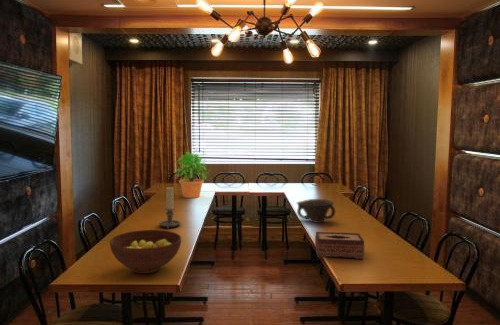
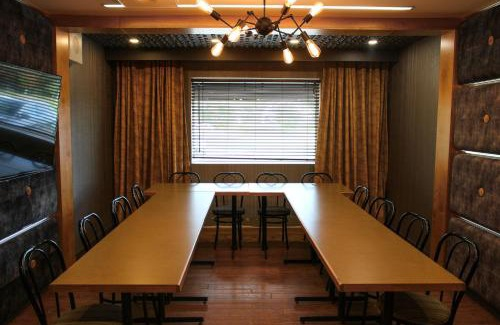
- fruit bowl [109,229,182,275]
- candle holder [158,187,182,230]
- tissue box [314,231,366,260]
- potted plant [174,151,211,199]
- bowl [296,198,336,224]
